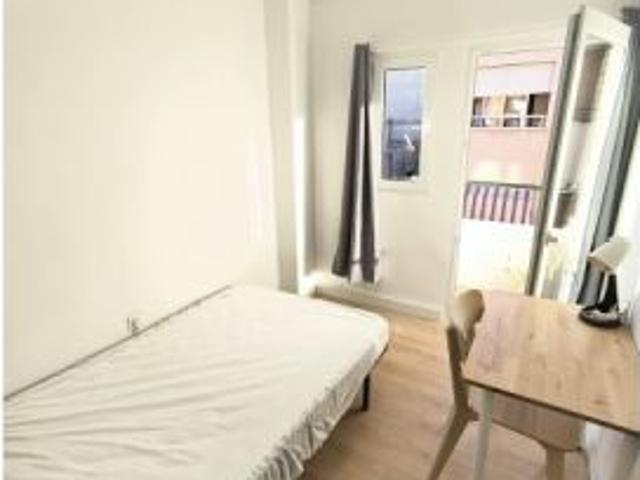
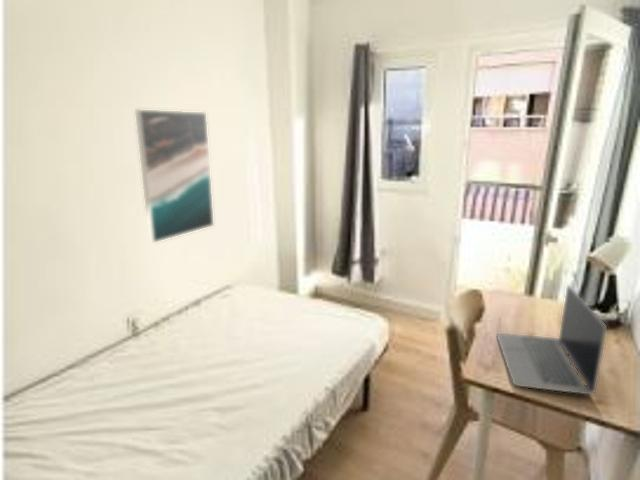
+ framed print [134,109,215,244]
+ laptop [496,284,608,396]
